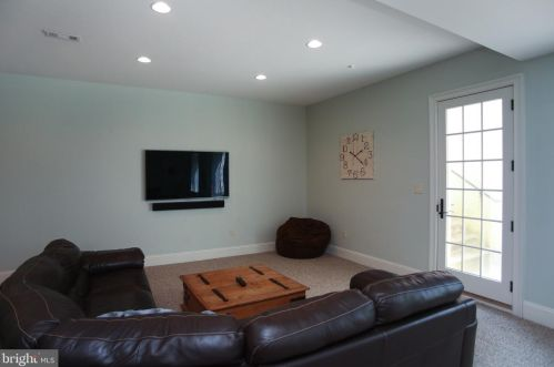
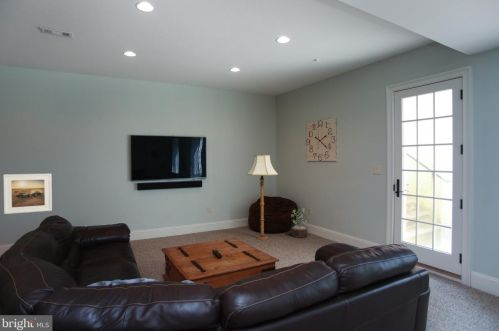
+ decorative plant [290,207,309,239]
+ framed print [3,173,53,215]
+ floor lamp [246,152,279,241]
